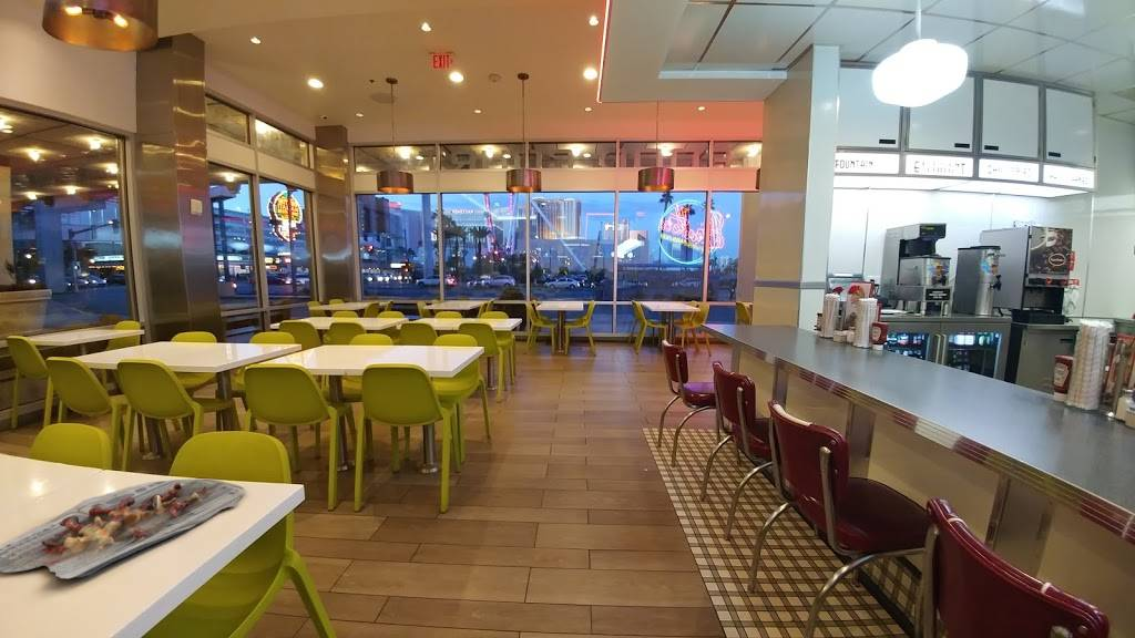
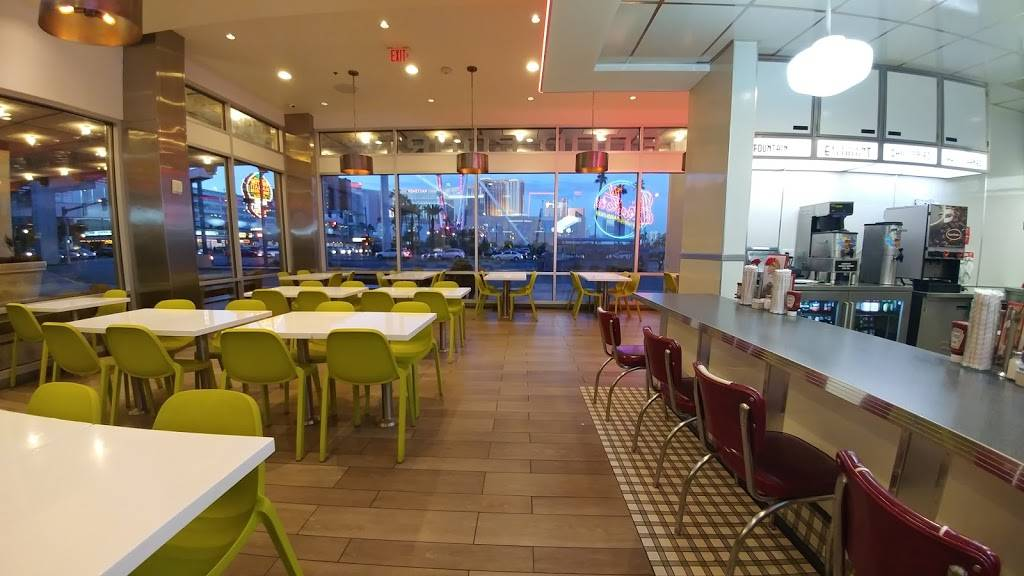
- food tray [0,477,246,579]
